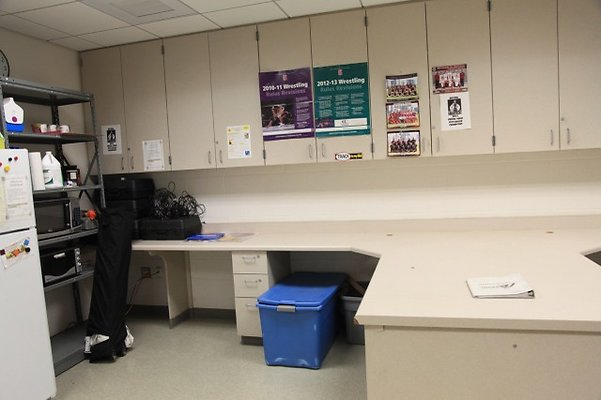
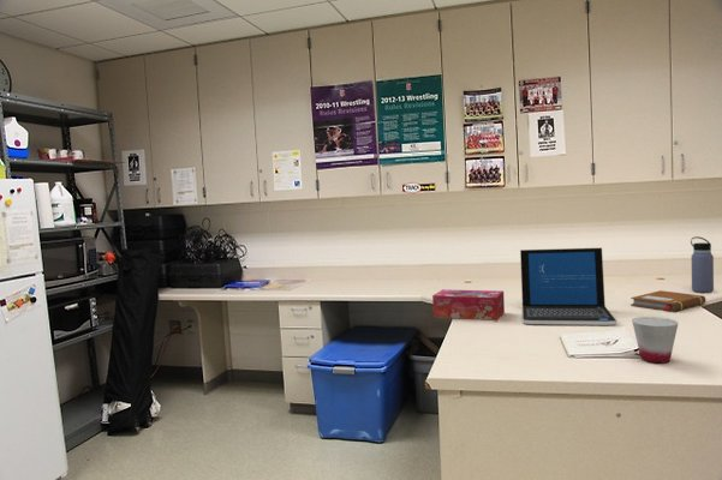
+ laptop [519,247,617,326]
+ tissue box [431,288,506,322]
+ notebook [629,289,706,312]
+ cup [631,316,680,364]
+ water bottle [690,235,715,294]
